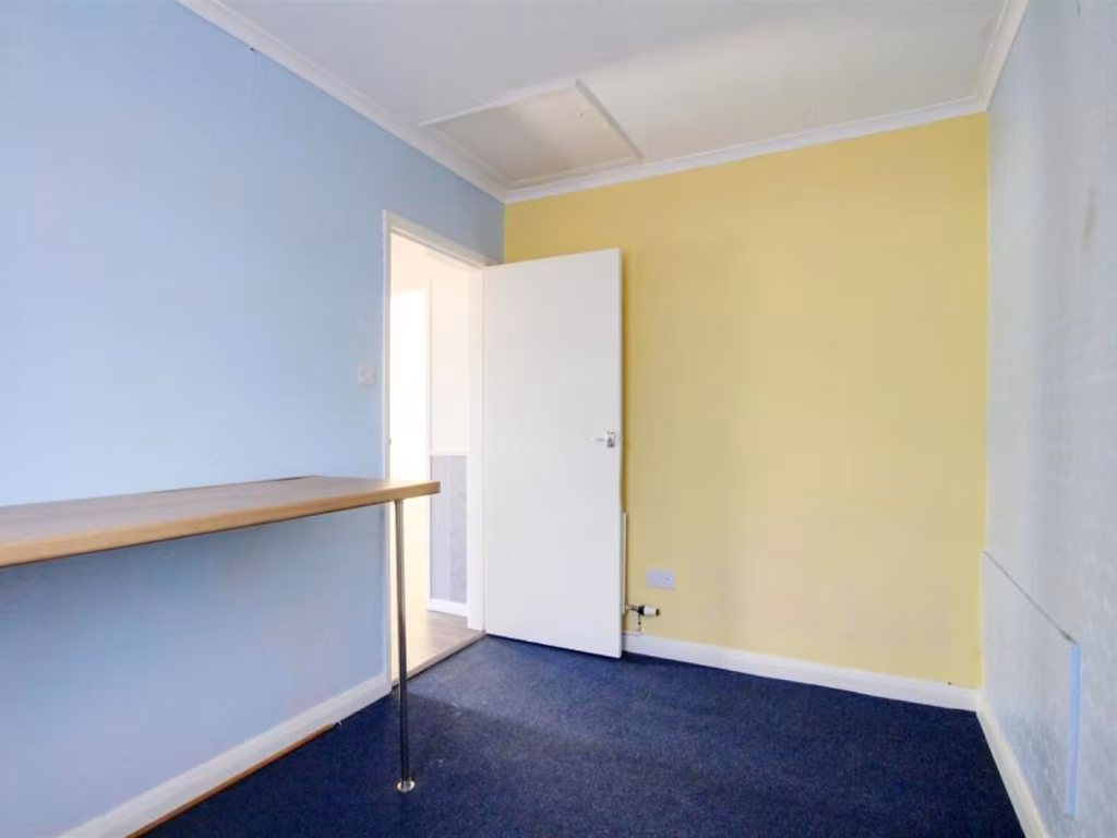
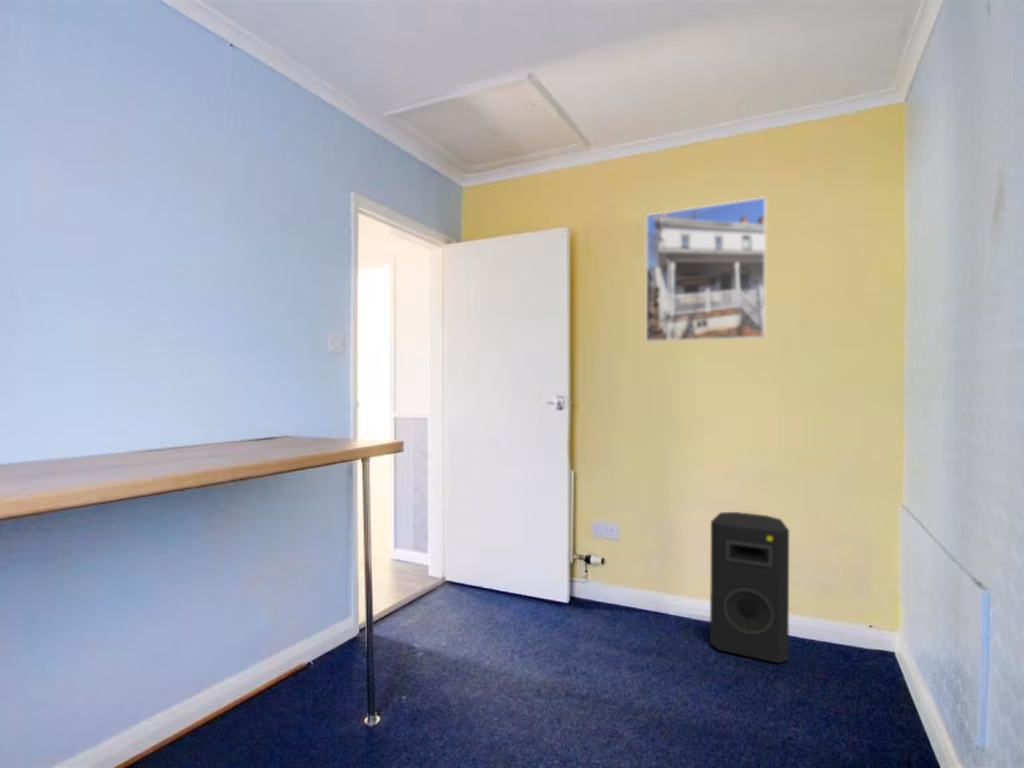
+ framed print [645,196,767,343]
+ speaker [709,511,790,664]
